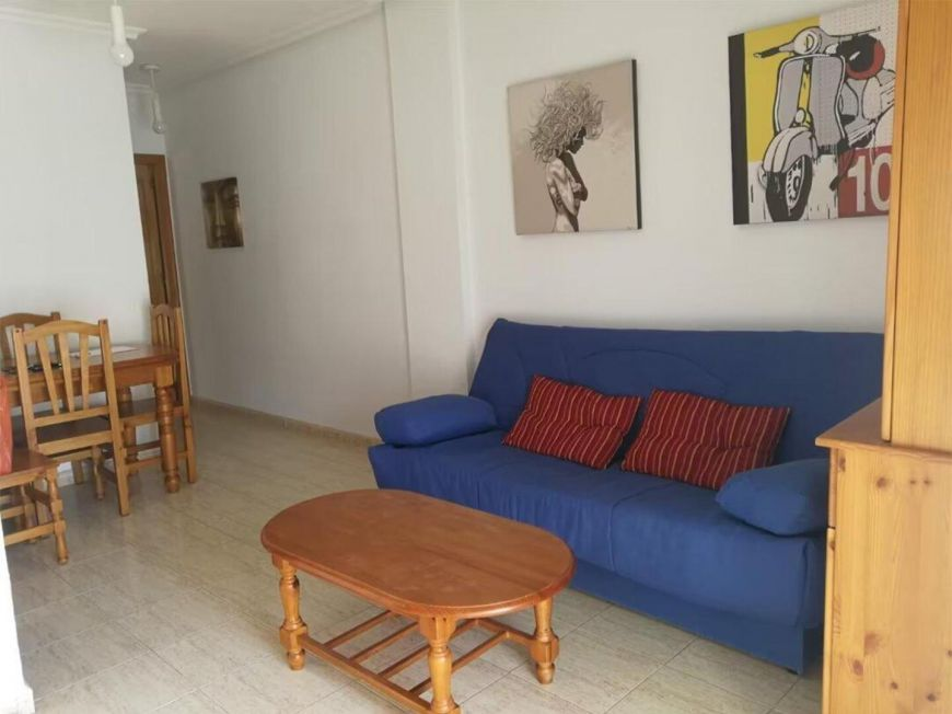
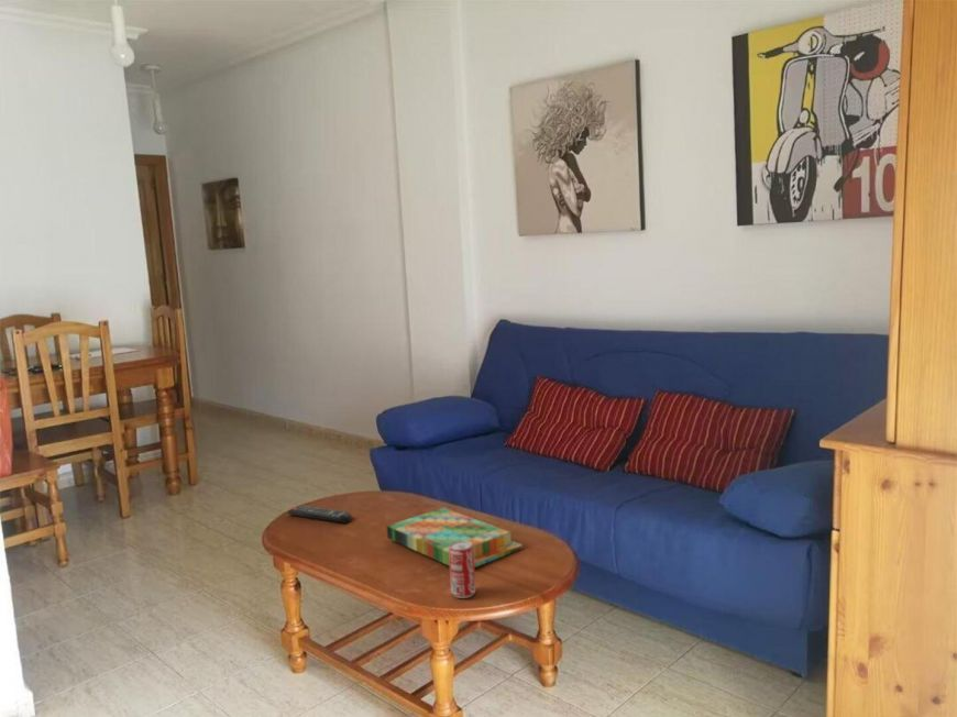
+ beverage can [449,541,477,599]
+ board game [385,507,524,569]
+ remote control [287,504,353,525]
